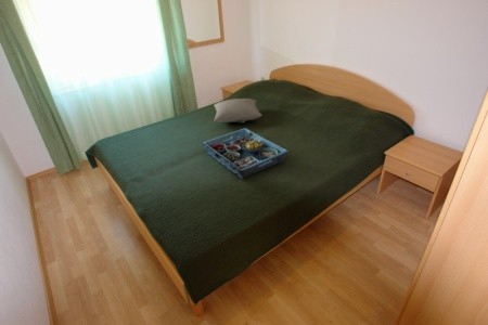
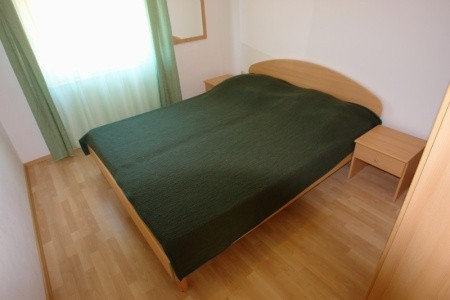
- serving tray [202,127,290,180]
- pillow [213,98,264,125]
